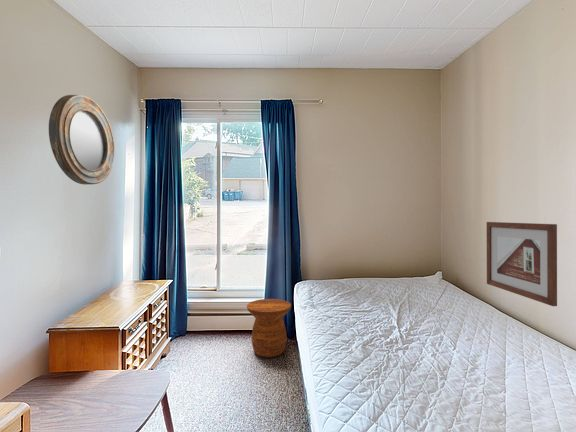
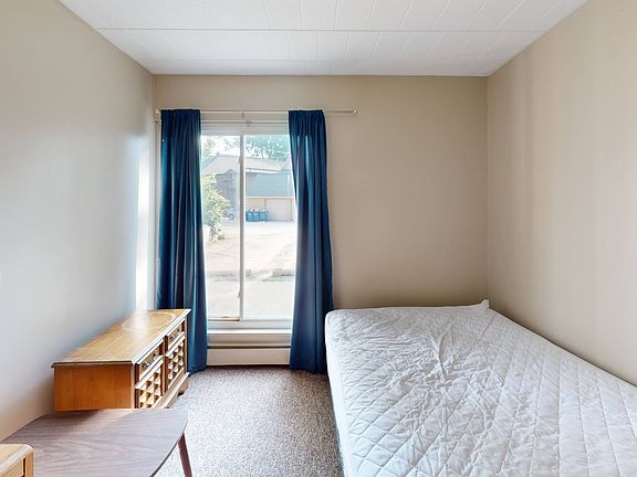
- home mirror [48,94,115,186]
- side table [246,298,292,358]
- picture frame [486,221,558,307]
